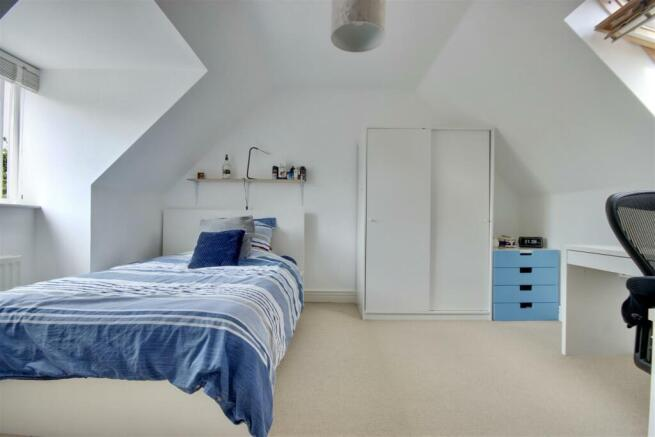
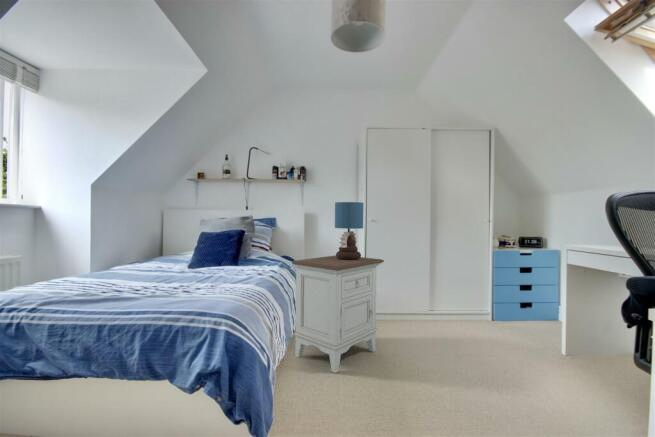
+ nightstand [291,254,385,374]
+ table lamp [334,201,364,260]
